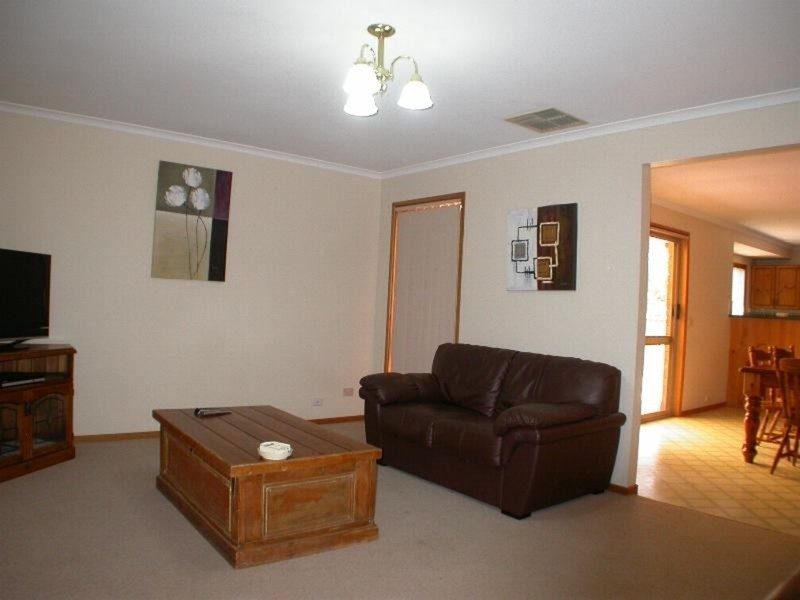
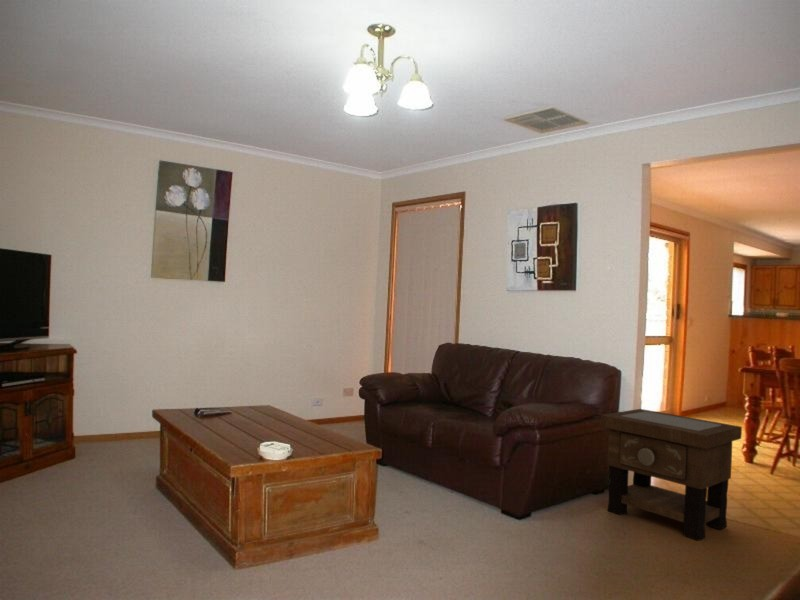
+ side table [600,408,743,542]
